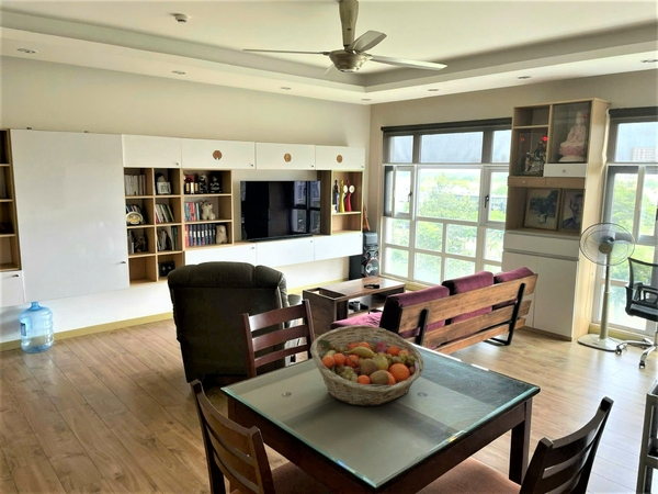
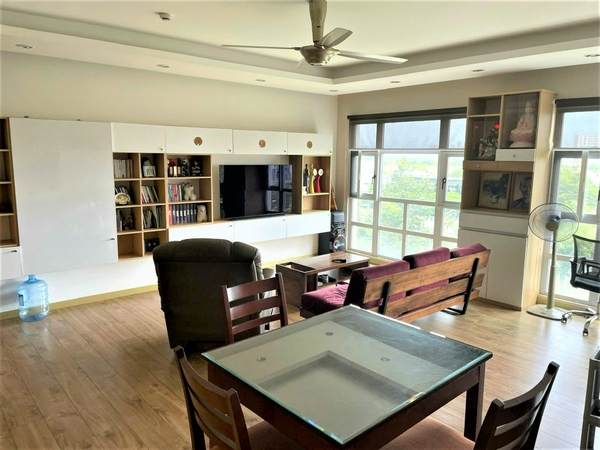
- fruit basket [309,324,424,407]
